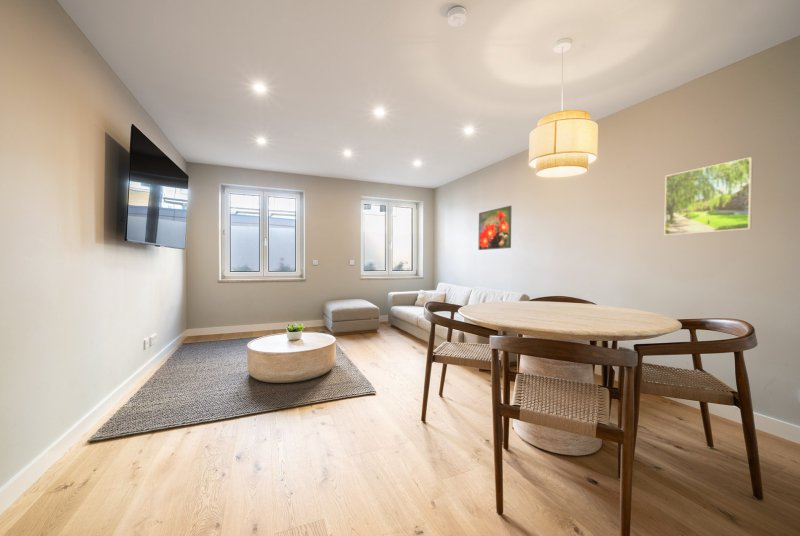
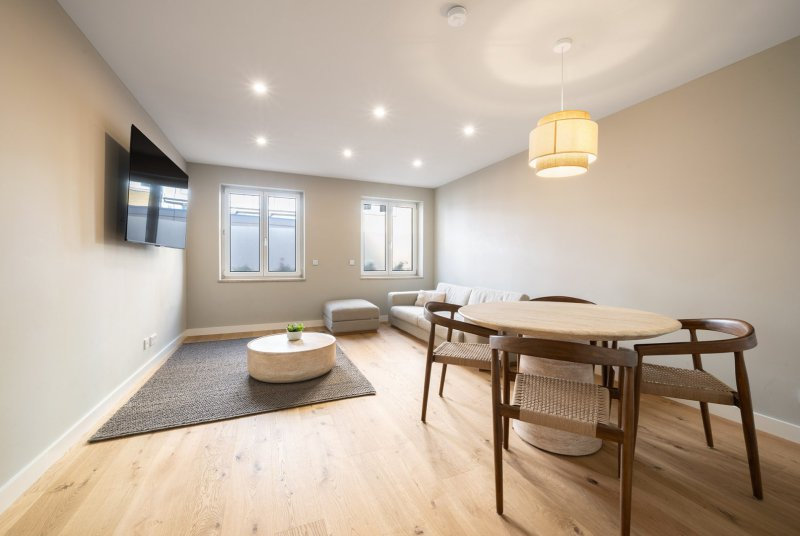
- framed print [663,156,754,236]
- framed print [478,205,512,251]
